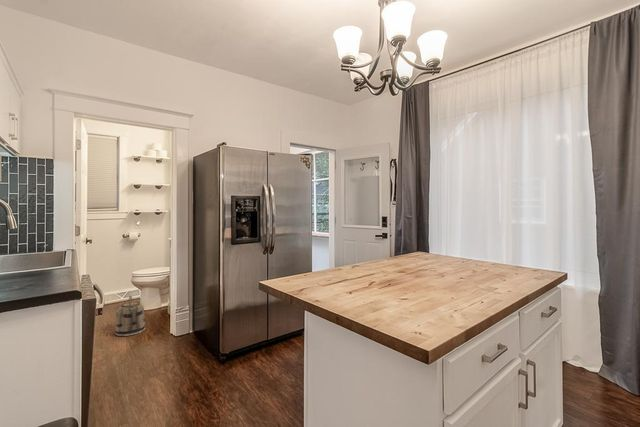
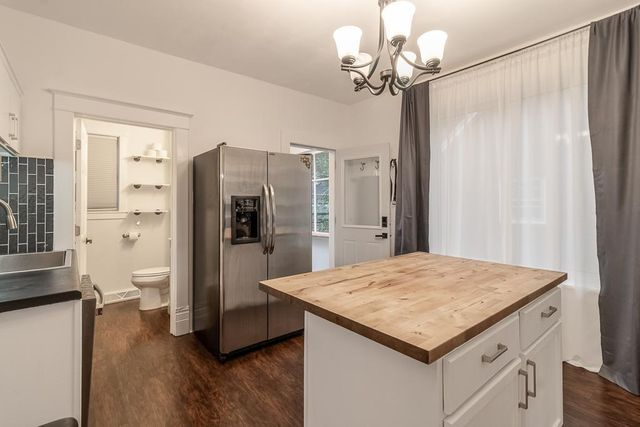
- basket [114,295,146,337]
